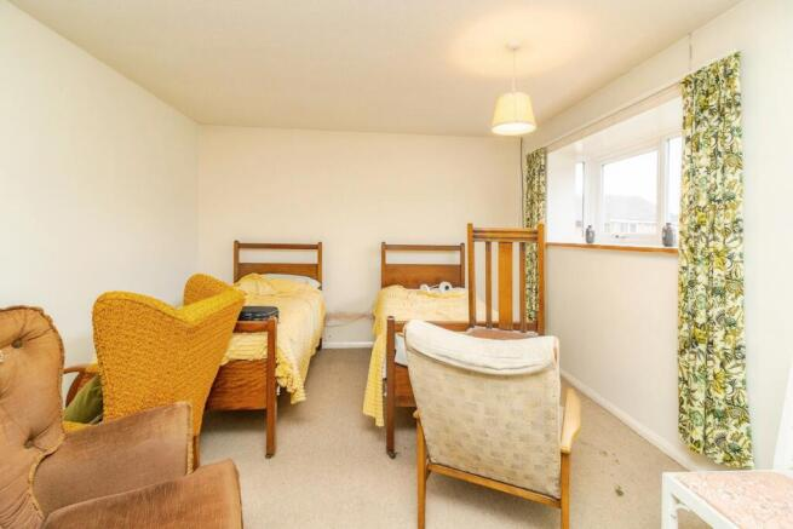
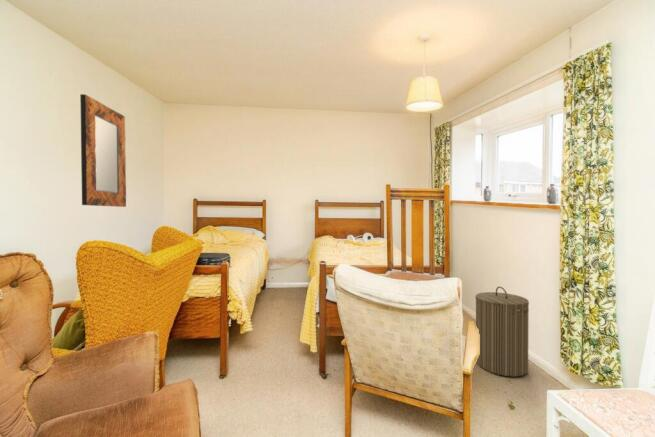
+ home mirror [79,93,127,208]
+ laundry hamper [474,286,530,378]
